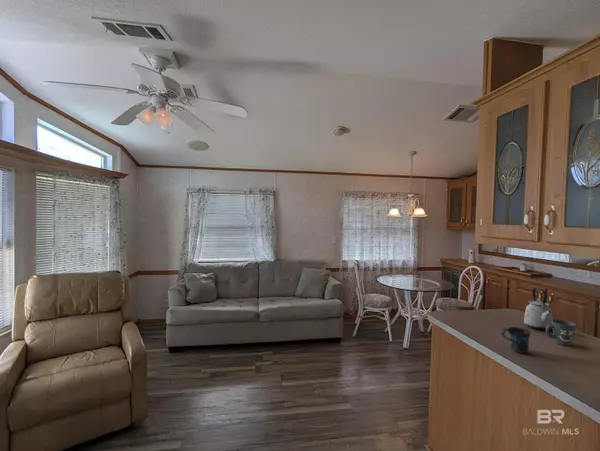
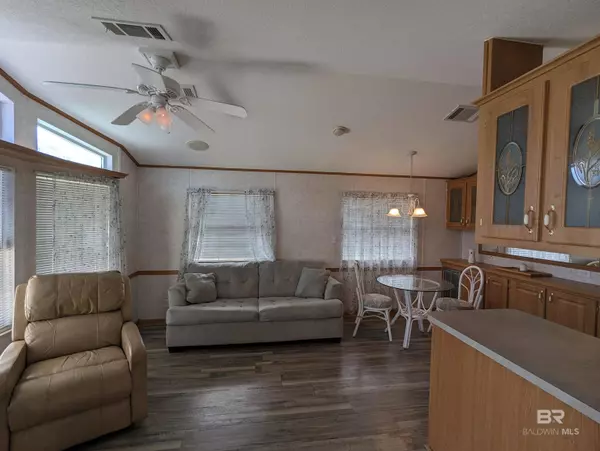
- mug [500,326,532,354]
- mug [545,318,577,347]
- kettle [523,286,554,331]
